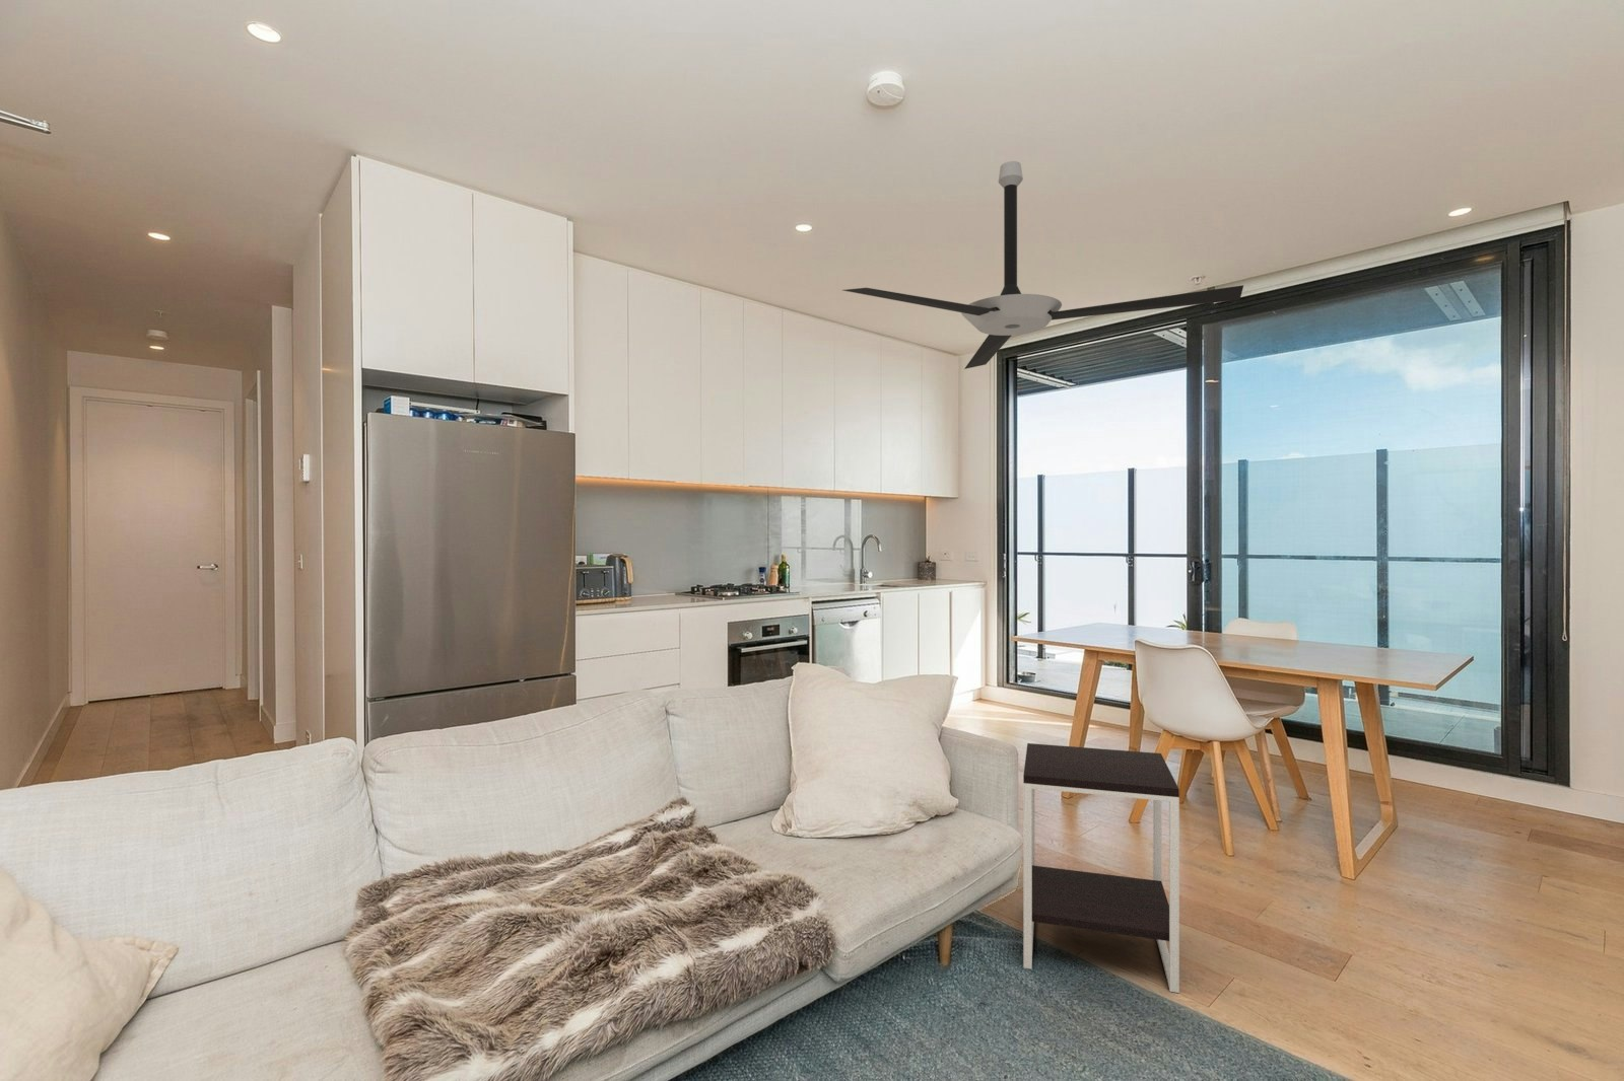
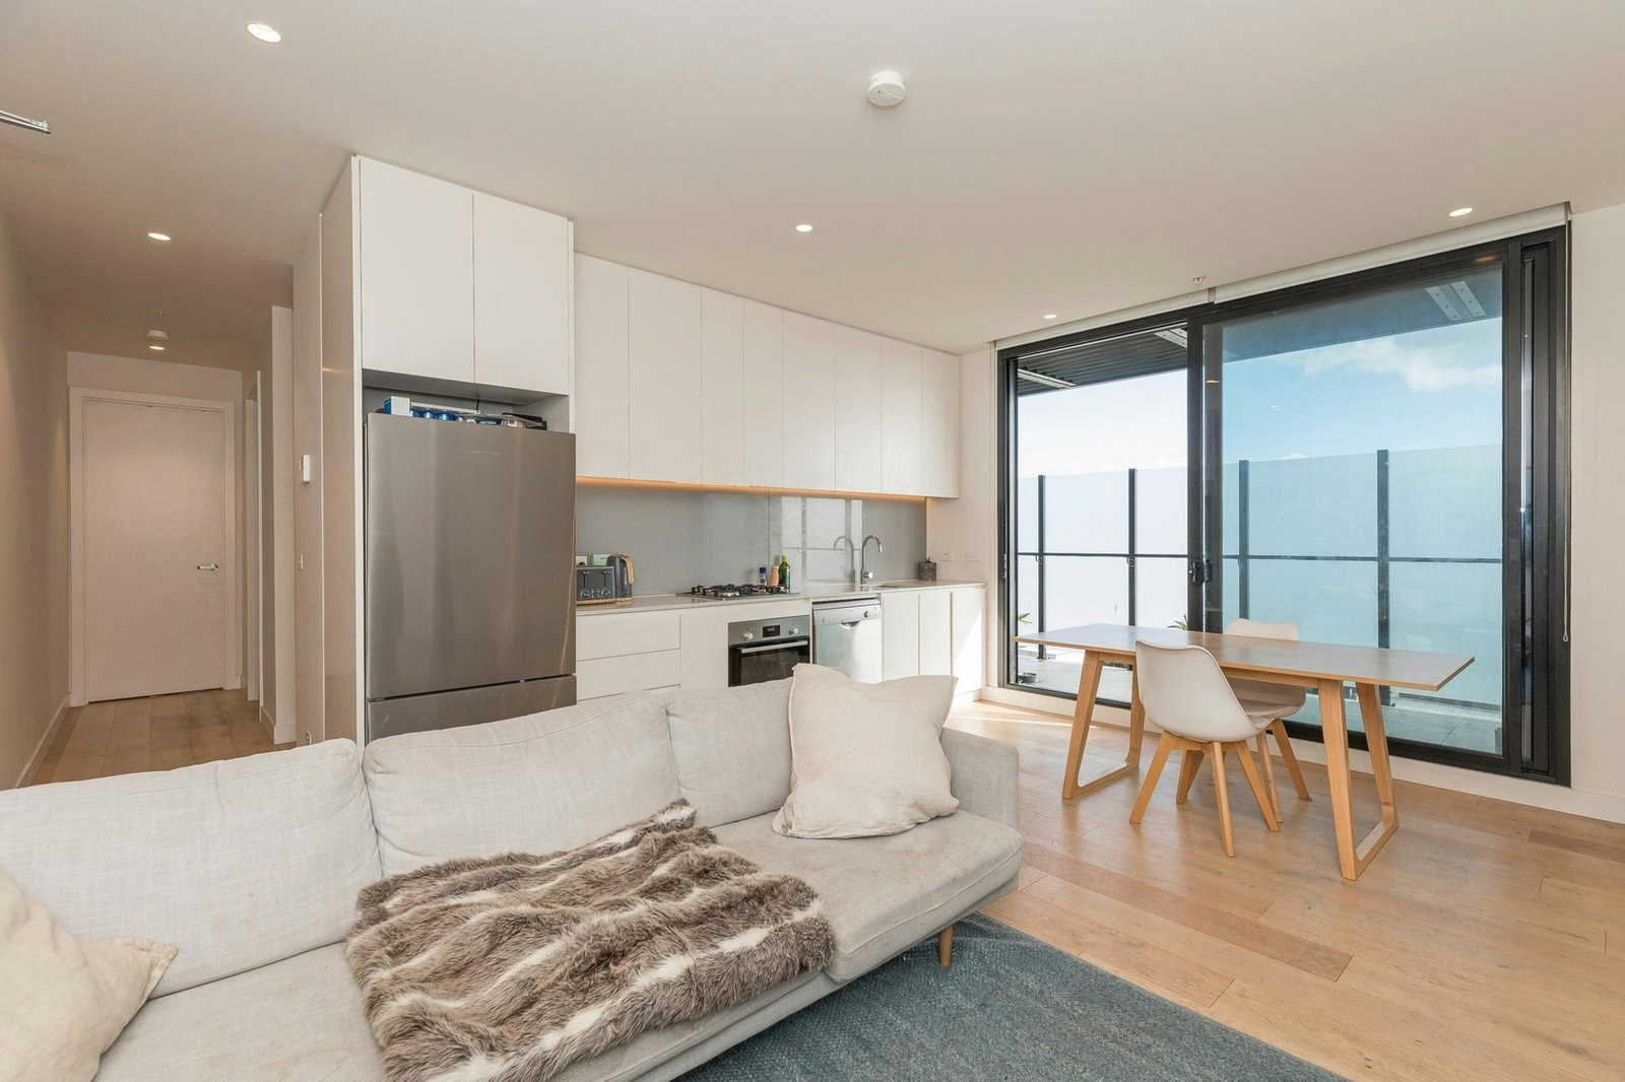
- ceiling fan [843,160,1245,370]
- side table [1023,742,1181,994]
